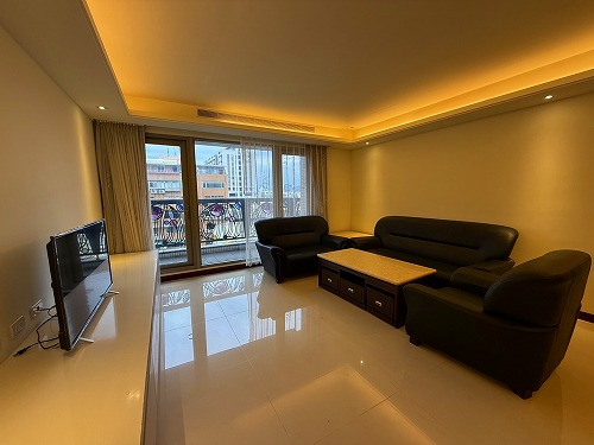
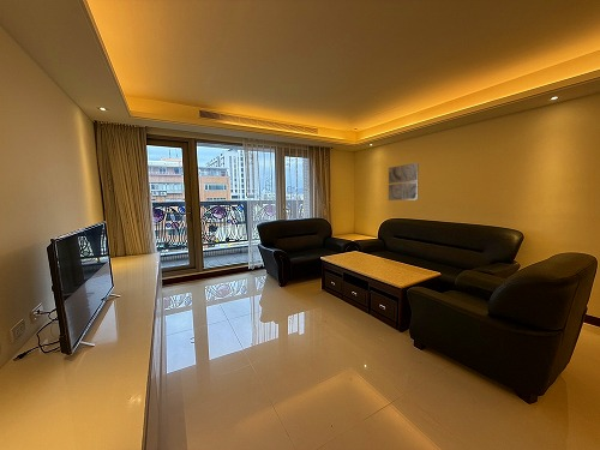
+ wall art [388,162,420,202]
